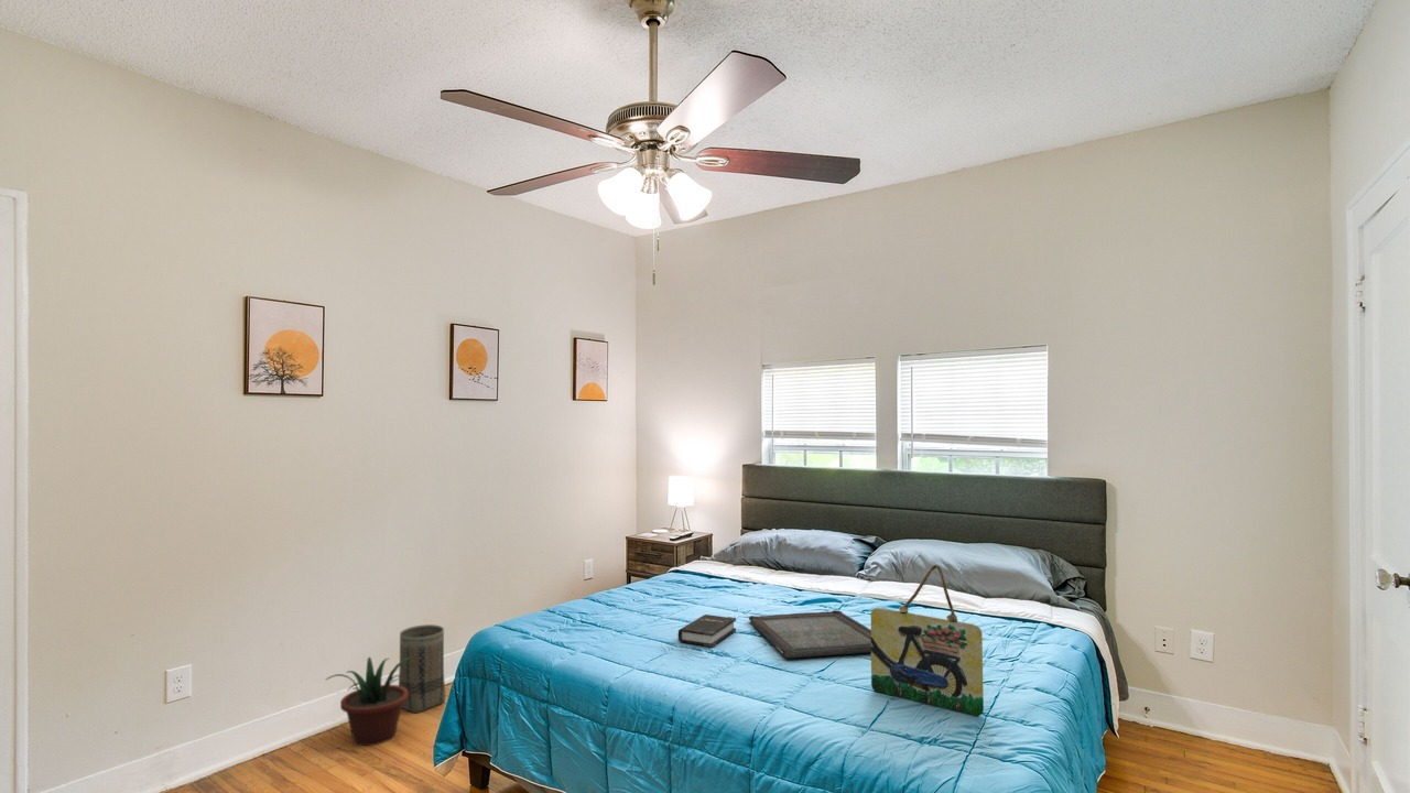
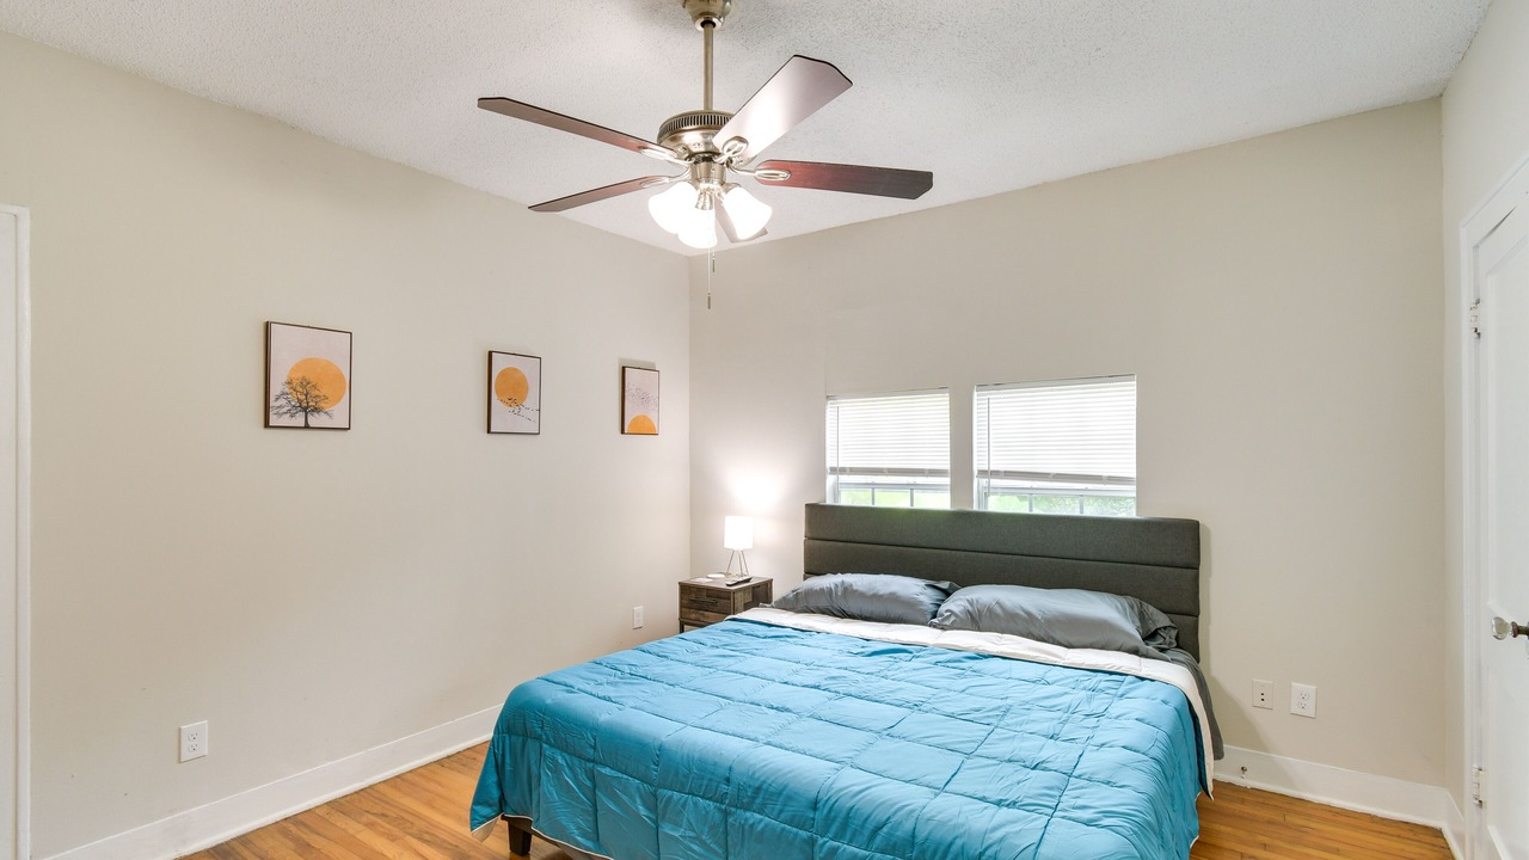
- basket [398,623,446,715]
- serving tray [748,609,871,660]
- home sign [870,563,985,717]
- potted plant [325,656,410,747]
- hardback book [677,613,737,649]
